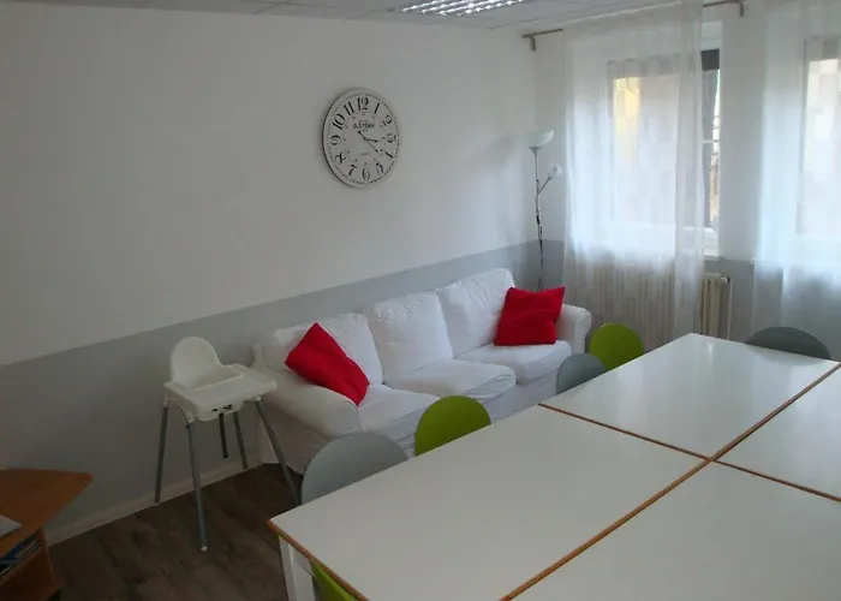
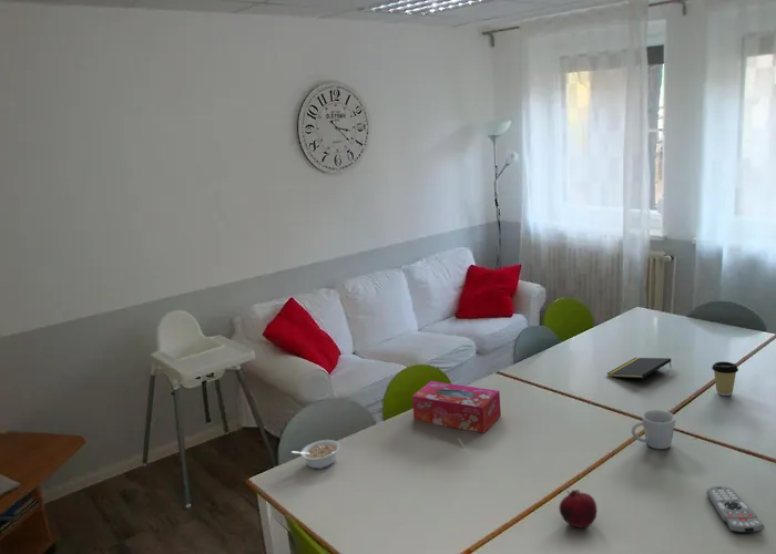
+ coffee cup [711,361,739,397]
+ tissue box [411,380,502,434]
+ remote control [705,485,766,534]
+ fruit [558,489,598,529]
+ legume [290,439,341,470]
+ mug [631,409,677,450]
+ notepad [606,357,672,379]
